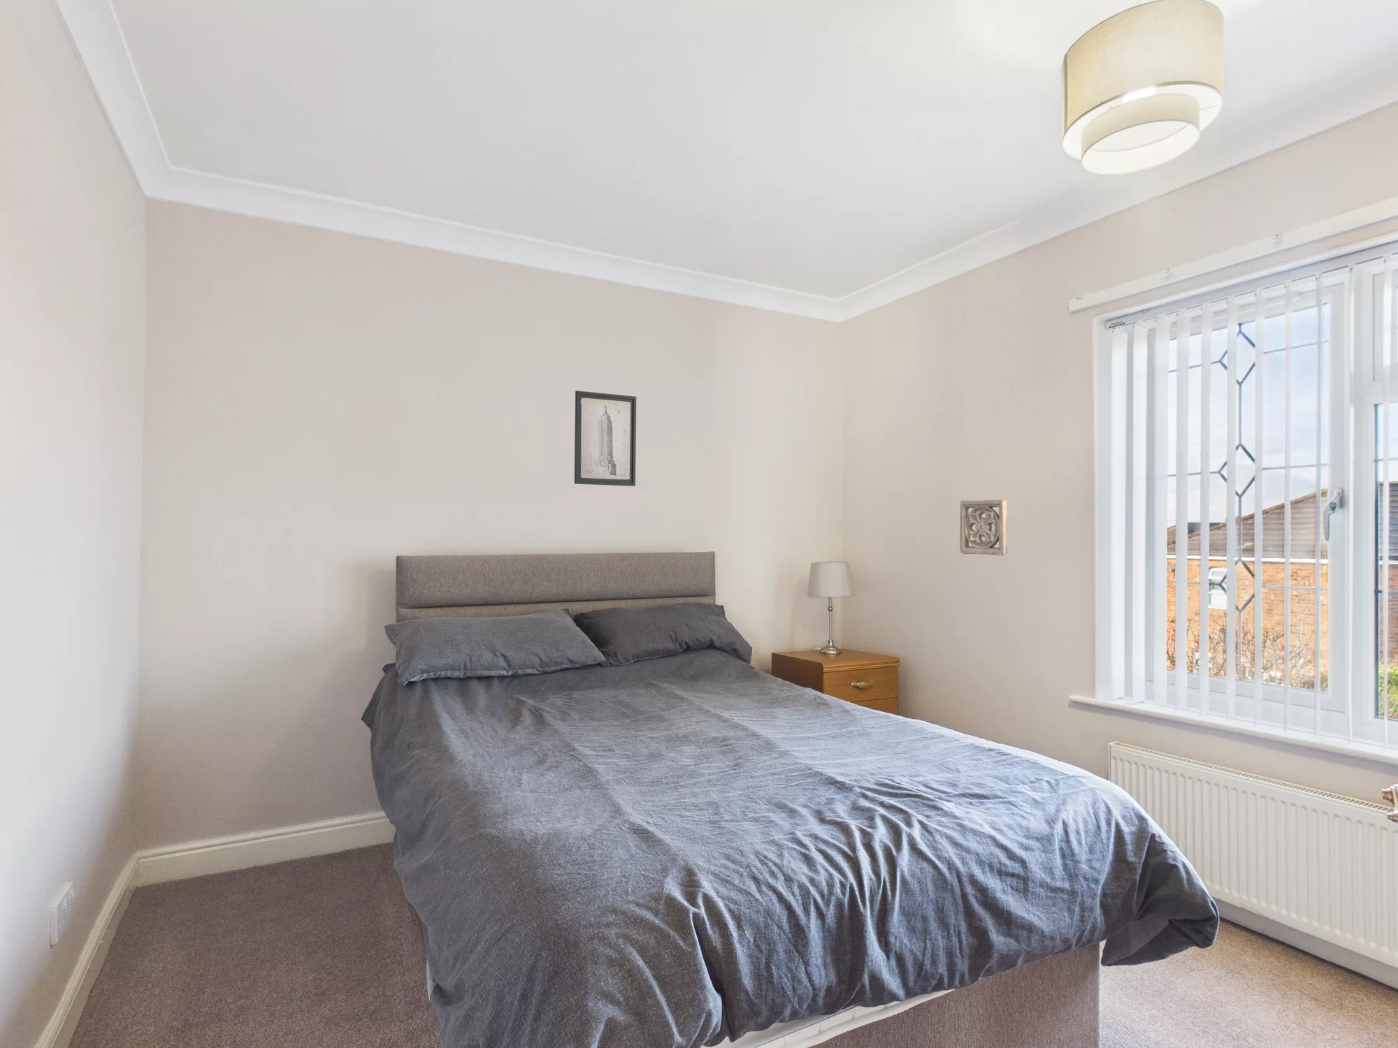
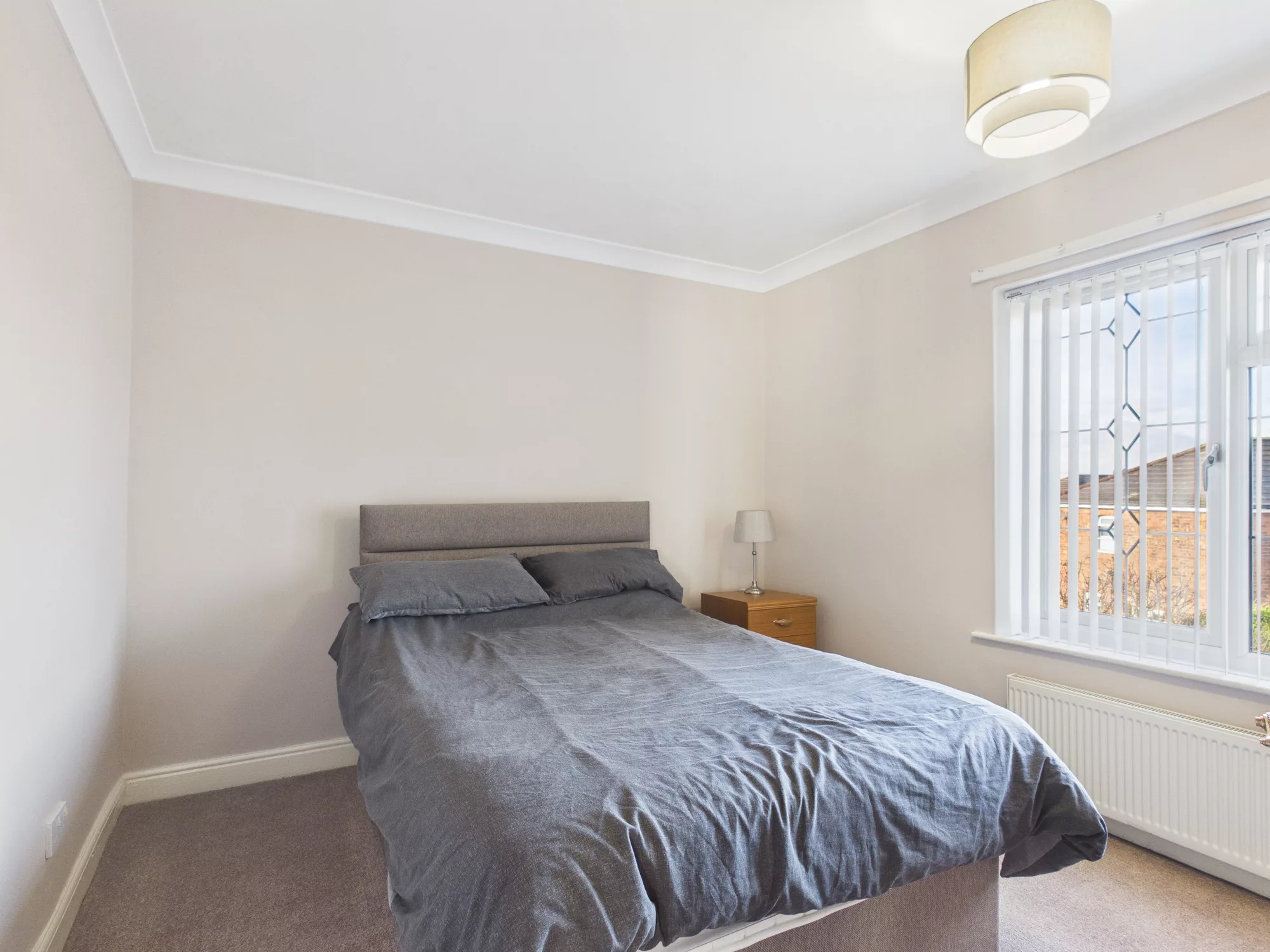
- wall ornament [959,499,1008,557]
- wall art [574,390,636,487]
